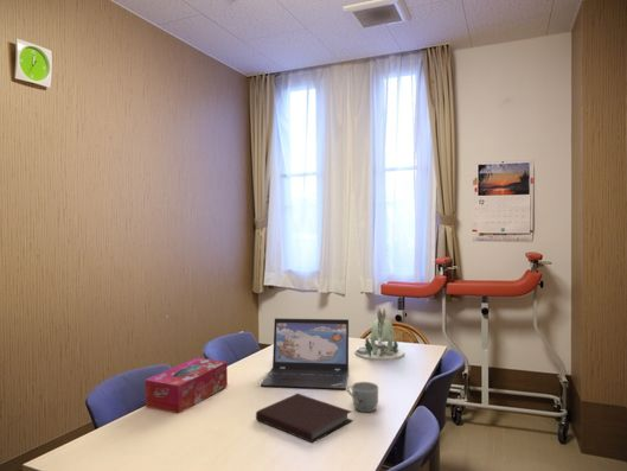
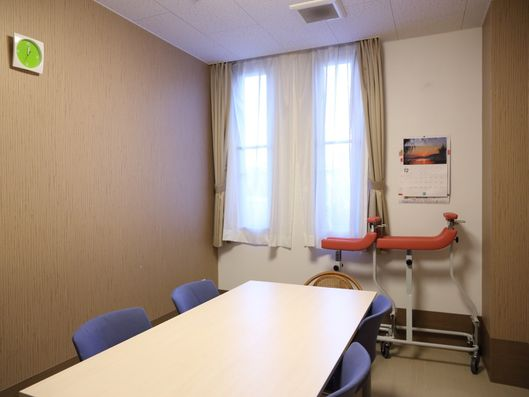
- mug [346,381,379,413]
- tissue box [145,356,229,414]
- laptop [260,317,350,390]
- notebook [255,393,353,444]
- toy dinosaur [353,305,405,362]
